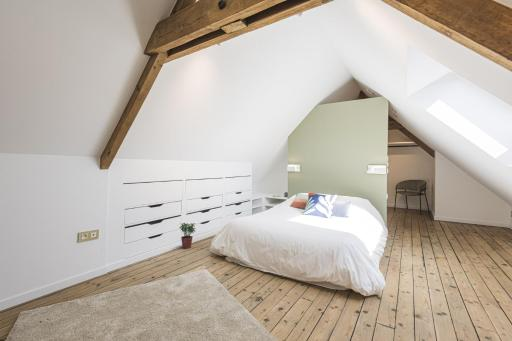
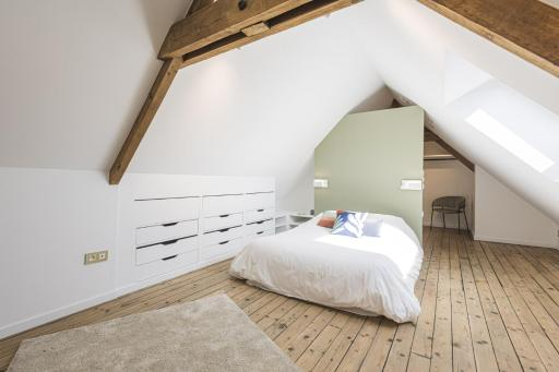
- potted plant [179,222,197,250]
